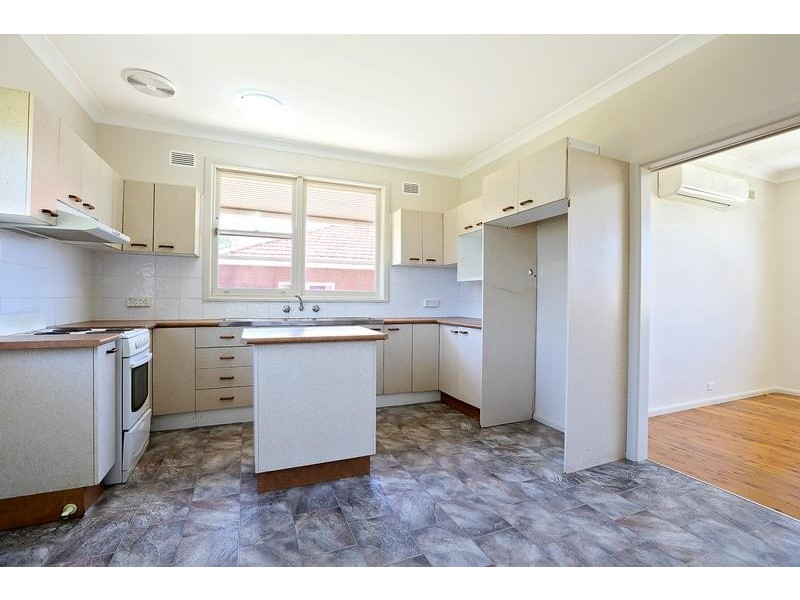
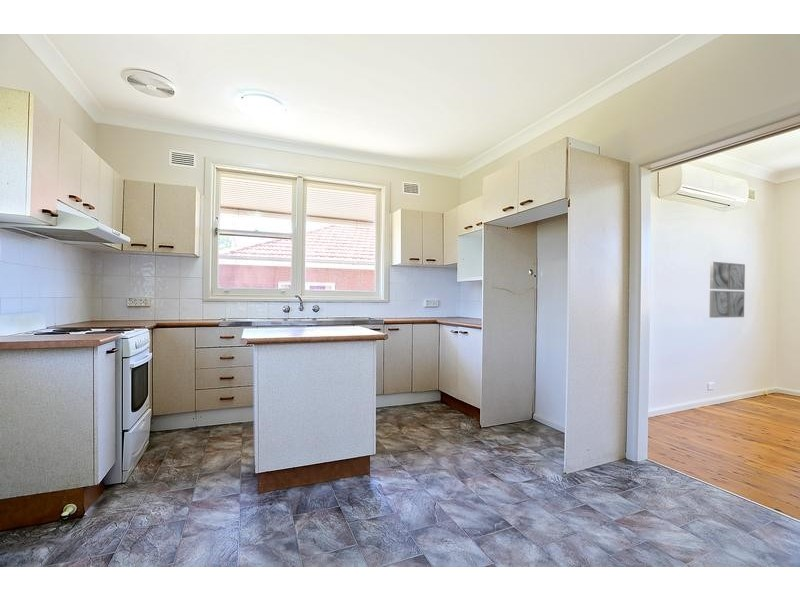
+ wall art [709,261,746,319]
